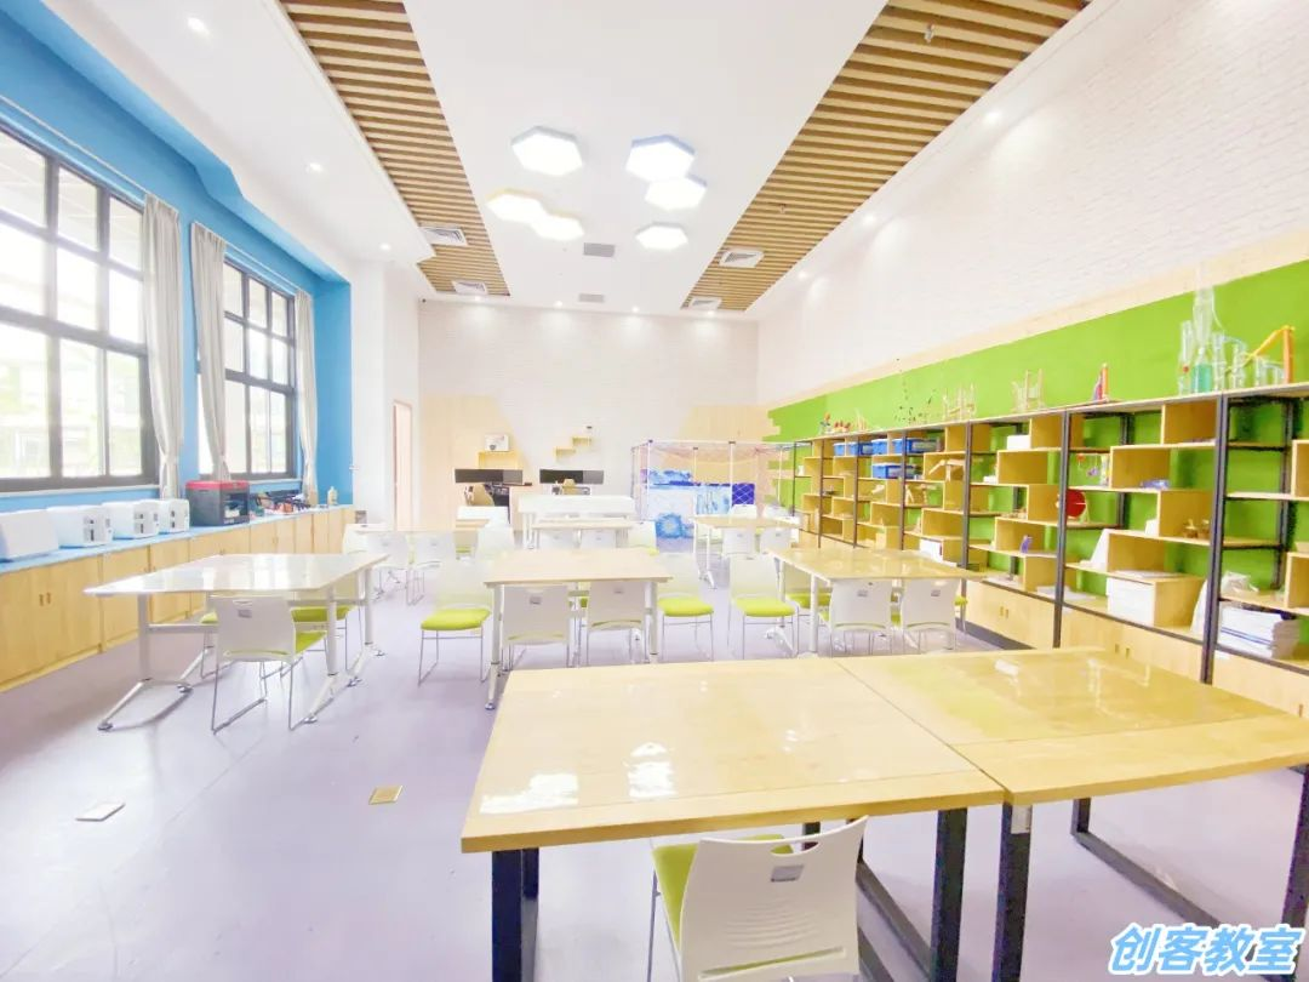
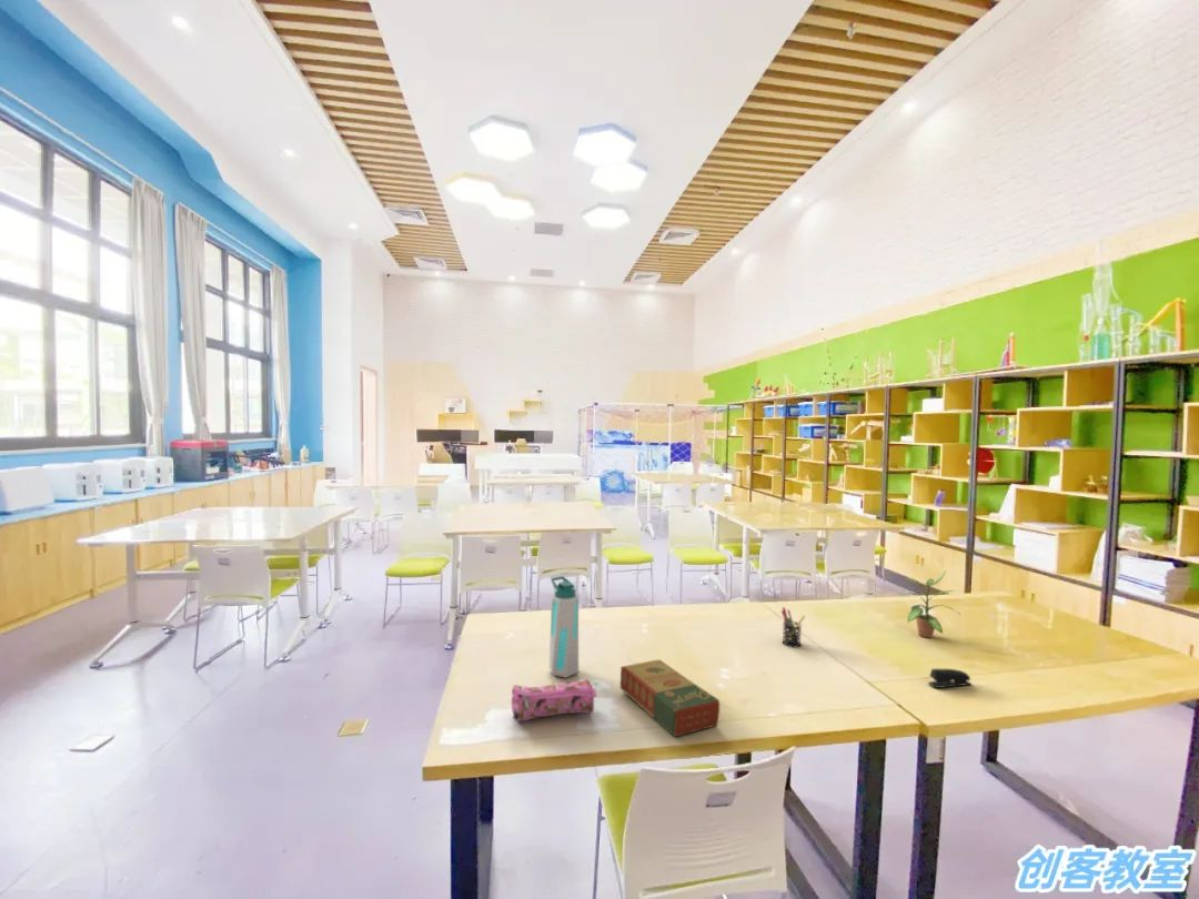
+ book [619,658,721,738]
+ stapler [927,667,973,689]
+ potted plant [897,570,961,639]
+ water bottle [548,575,580,678]
+ pencil case [511,677,598,723]
+ pen holder [780,606,806,648]
